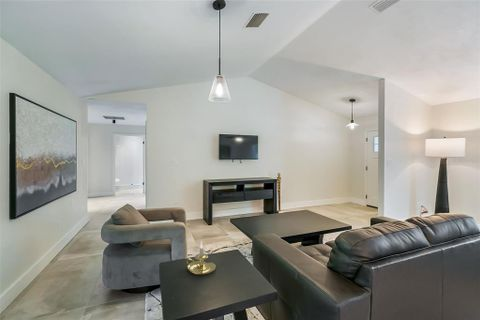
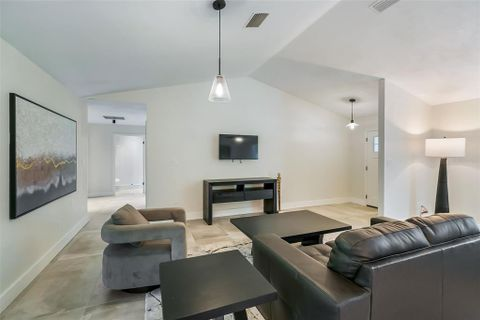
- candle holder [184,239,217,276]
